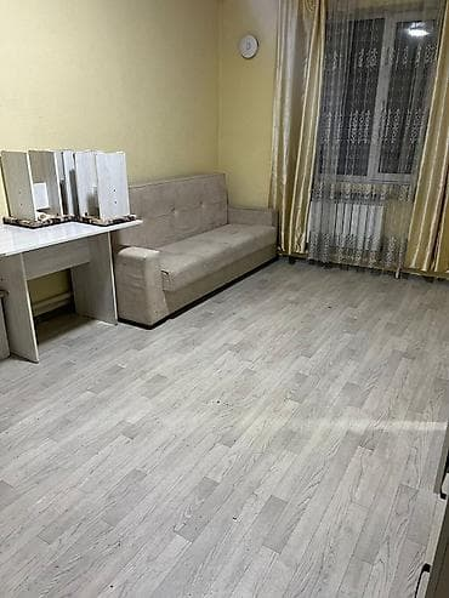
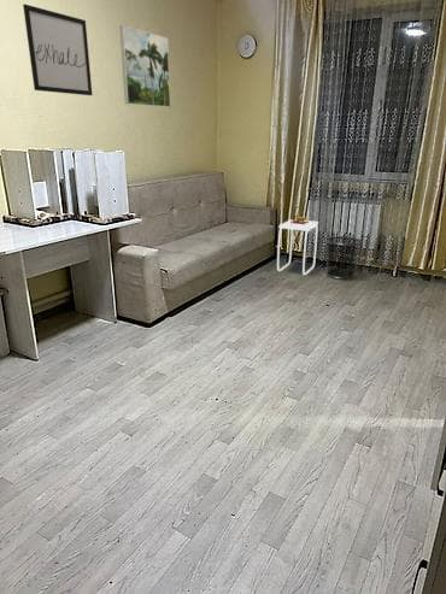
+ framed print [118,24,171,108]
+ wall art [22,4,94,96]
+ waste bin [325,235,363,281]
+ side table [276,214,319,276]
